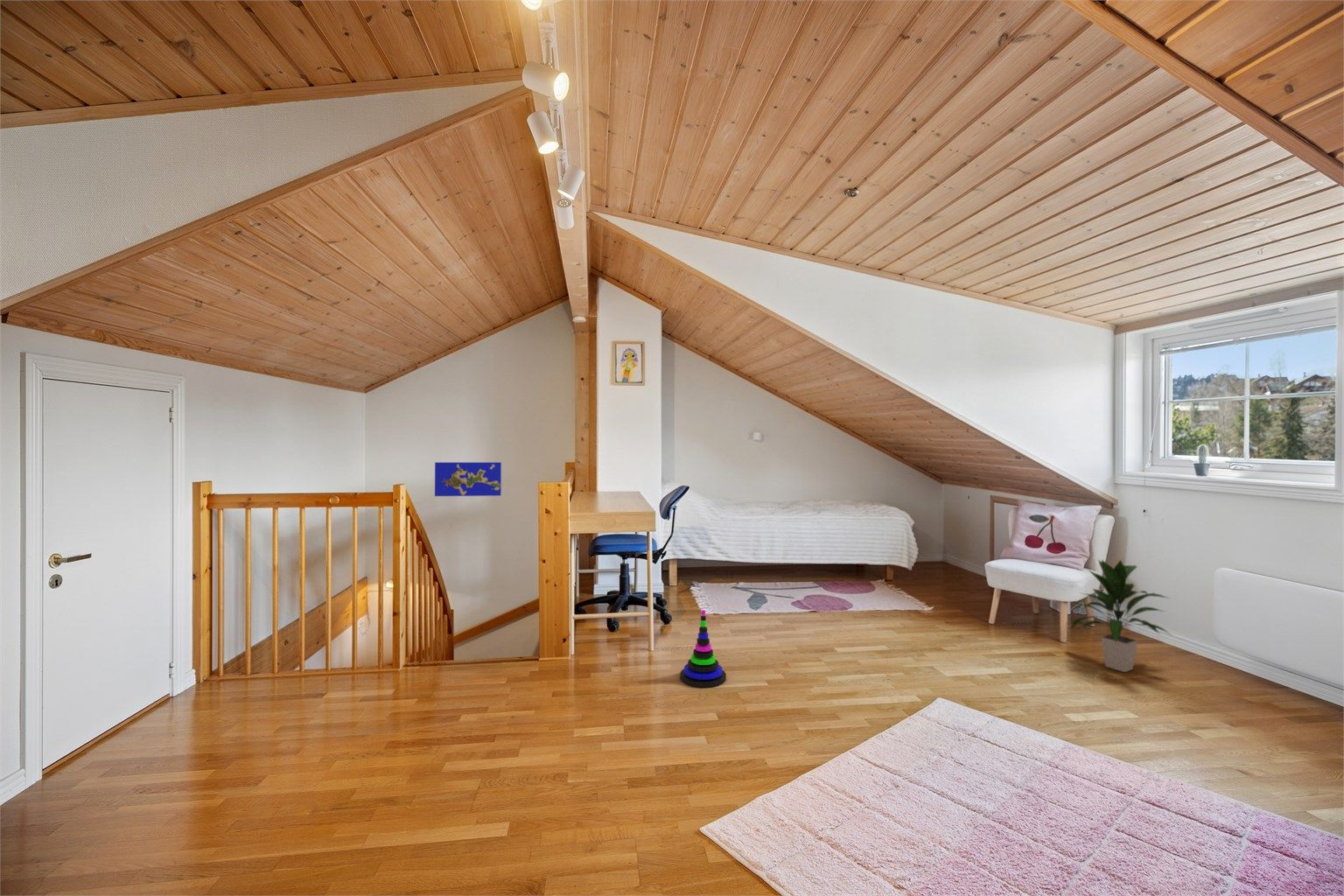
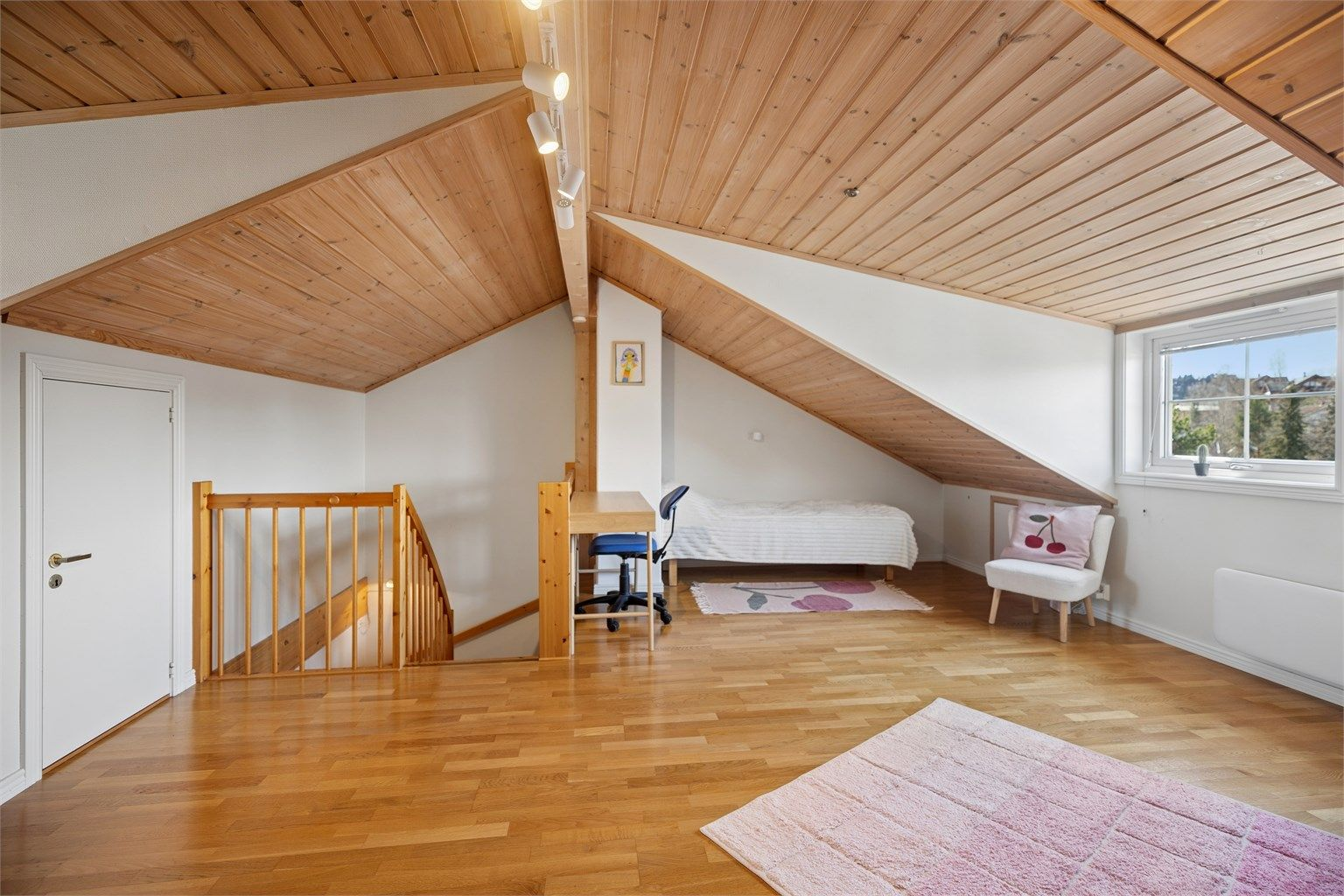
- stacking toy [679,609,727,689]
- indoor plant [1069,558,1173,673]
- world map [434,461,502,497]
